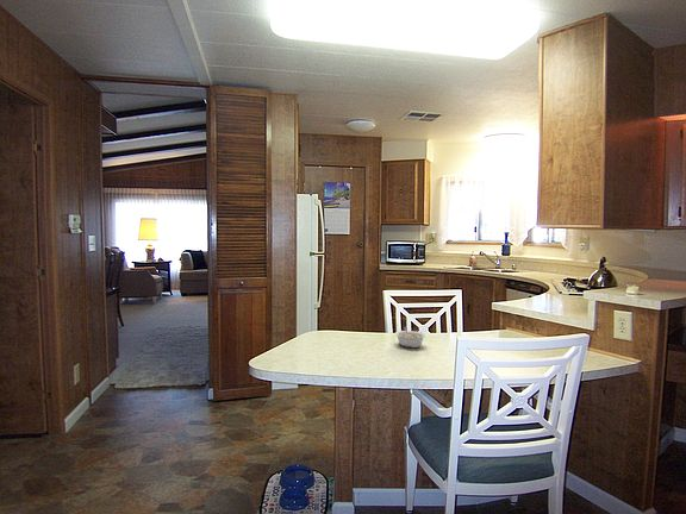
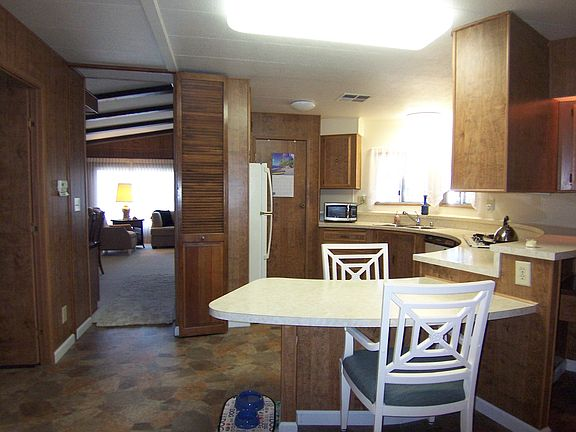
- legume [394,326,426,349]
